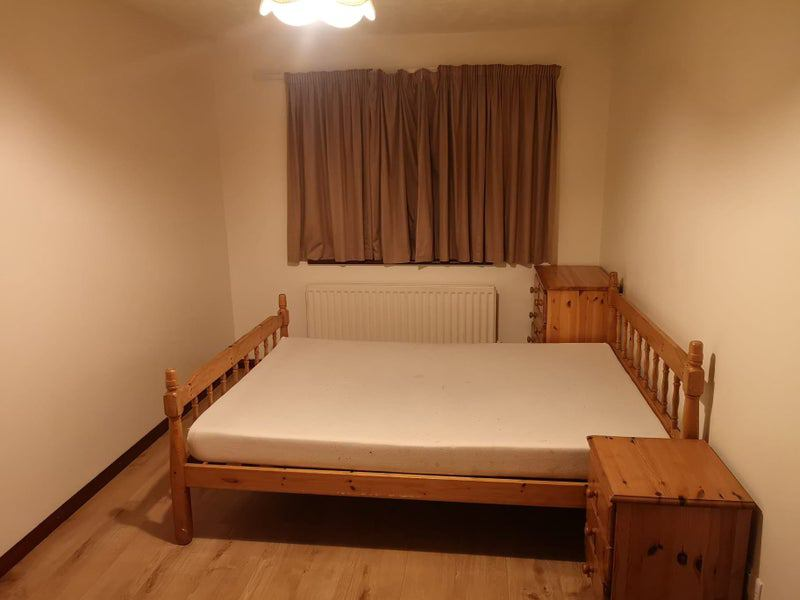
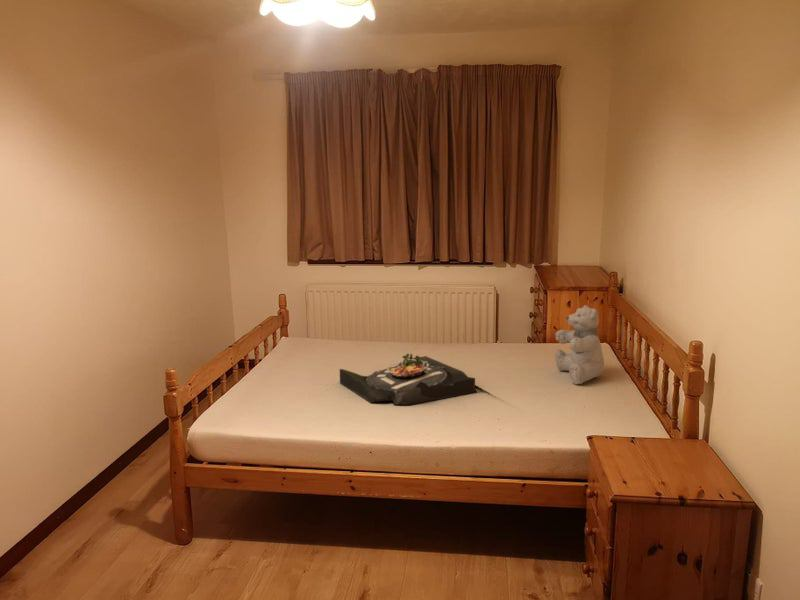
+ serving tray [339,353,478,406]
+ teddy bear [554,304,605,385]
